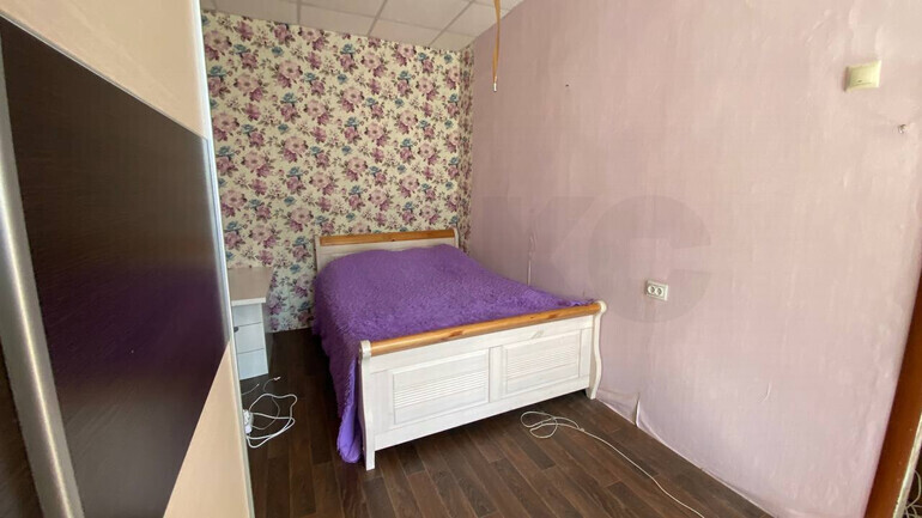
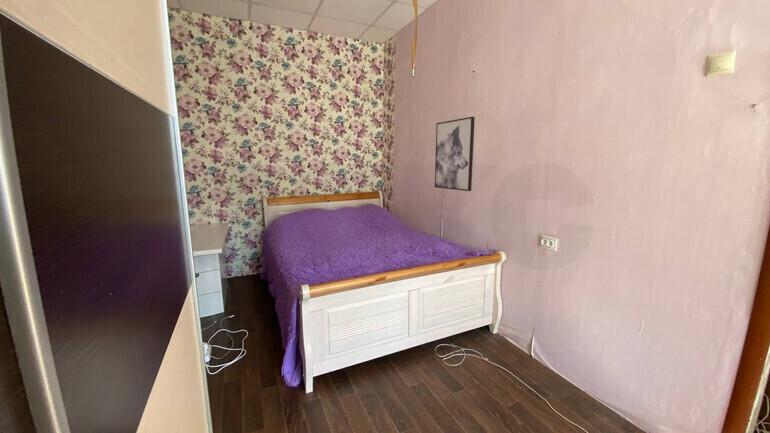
+ wall art [434,116,476,192]
